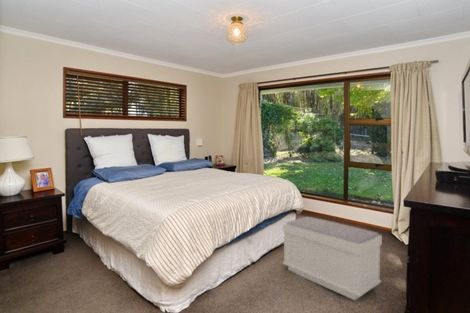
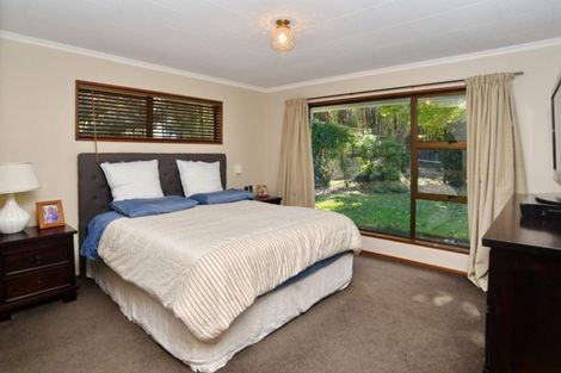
- bench [282,216,383,301]
